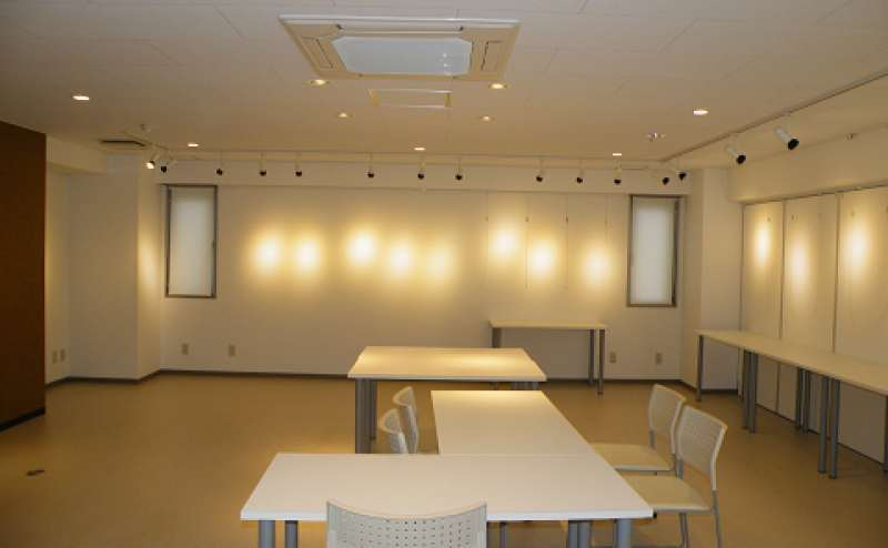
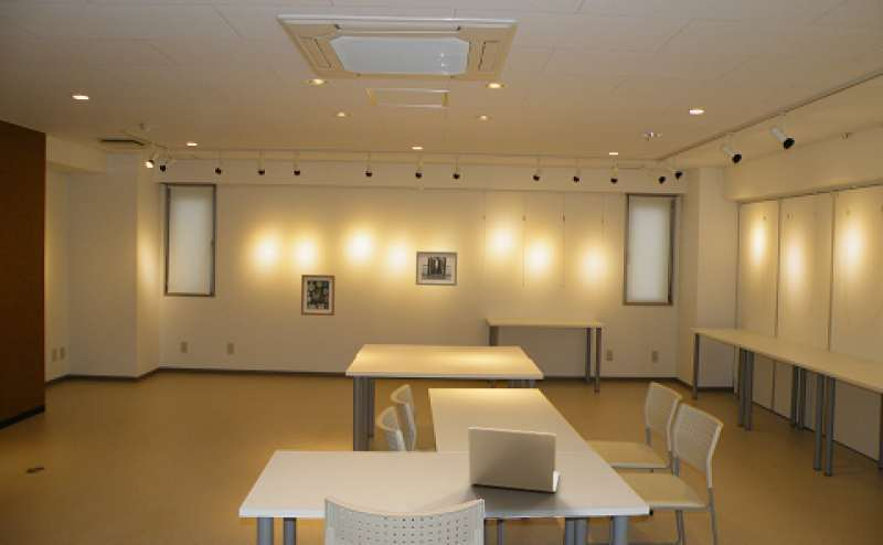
+ wall art [300,274,336,317]
+ wall art [415,250,458,287]
+ laptop [467,426,561,493]
